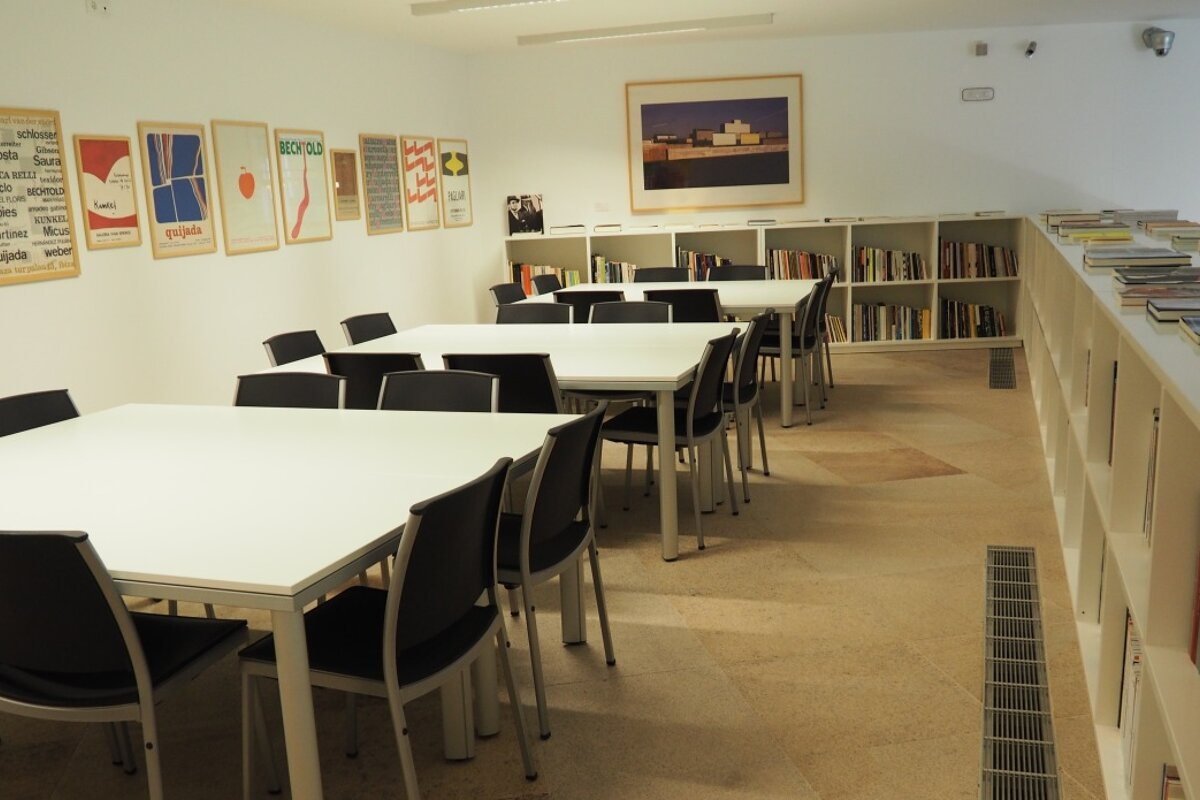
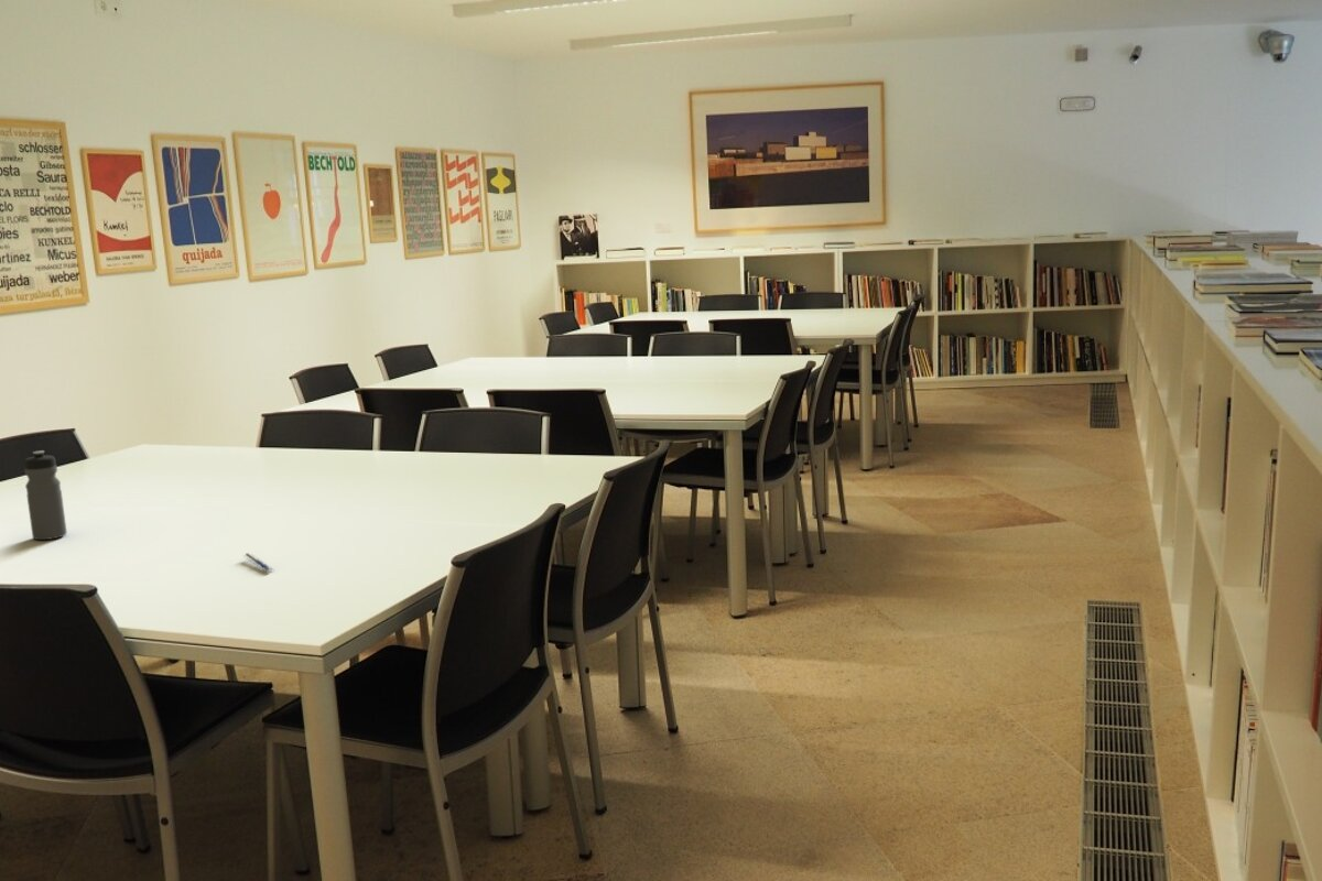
+ pen [243,552,275,573]
+ water bottle [23,449,68,541]
